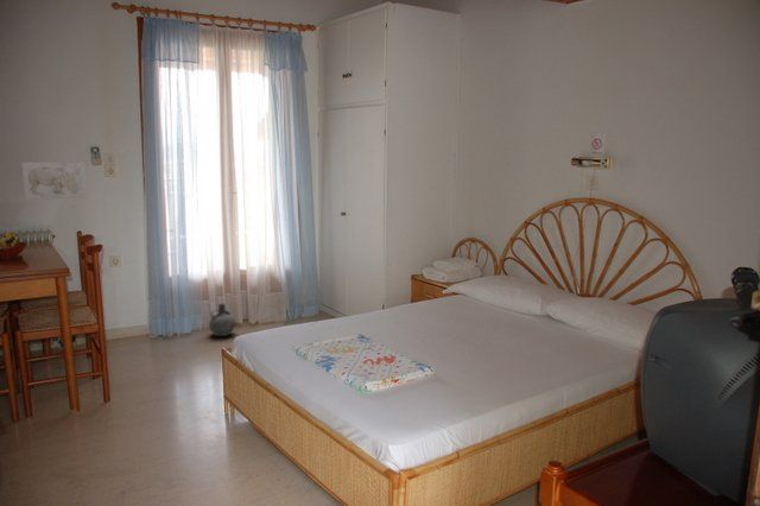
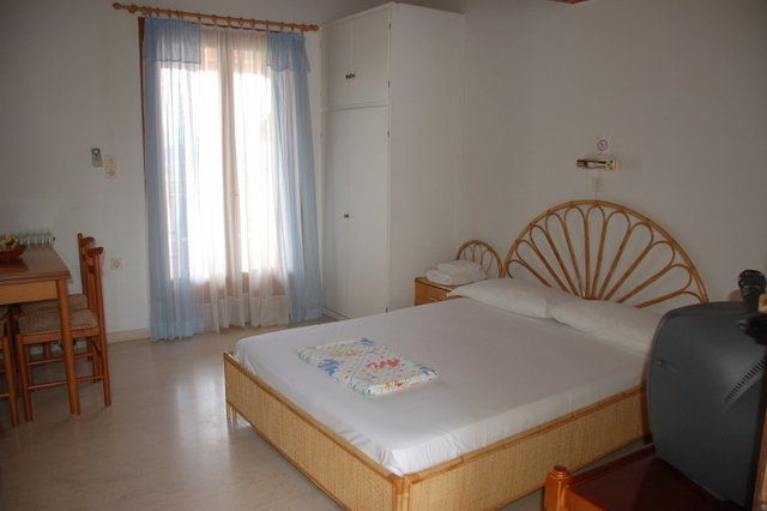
- wall art [20,162,88,201]
- ceramic jug [208,303,236,337]
